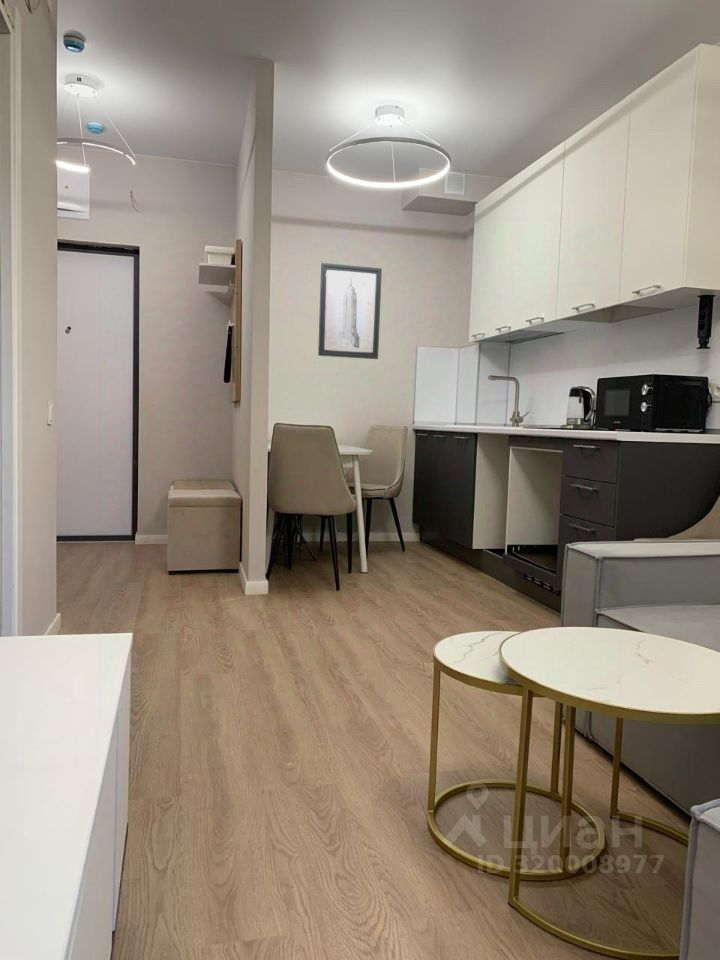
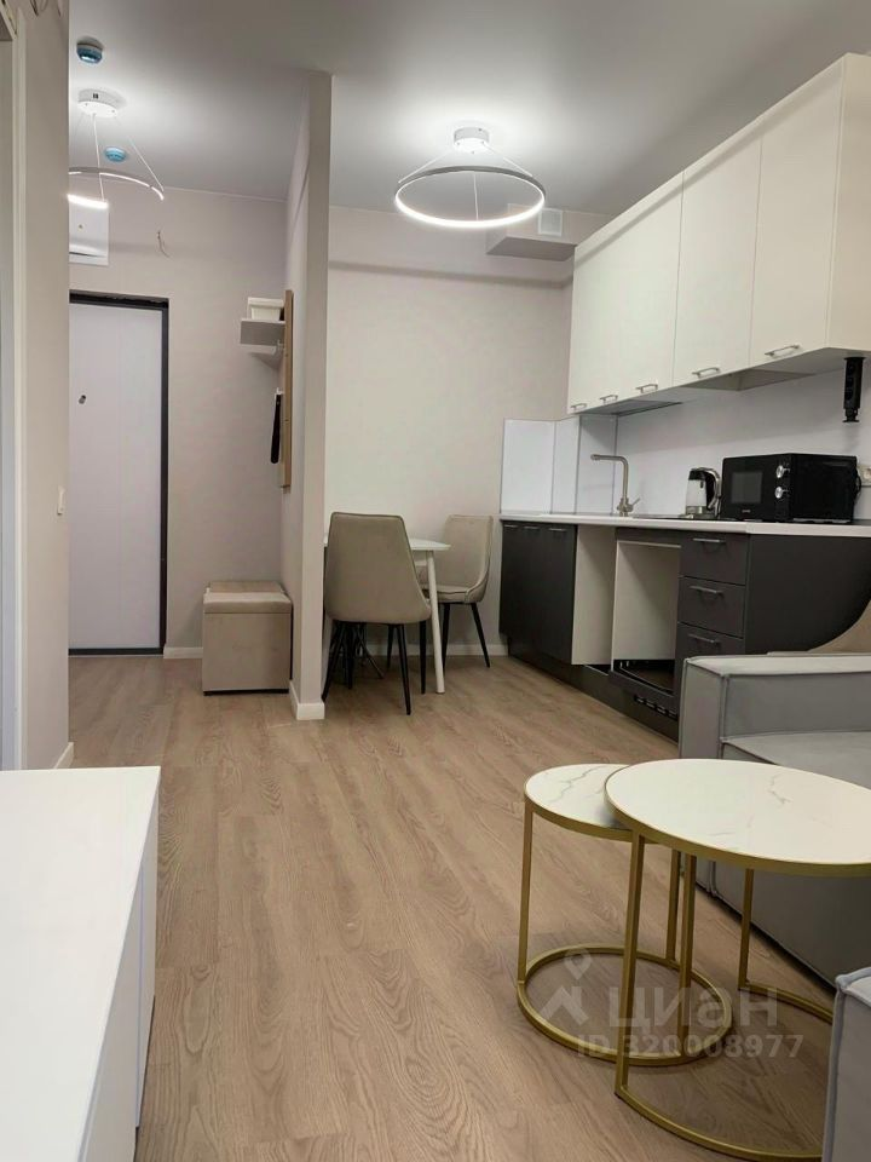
- wall art [317,262,383,360]
